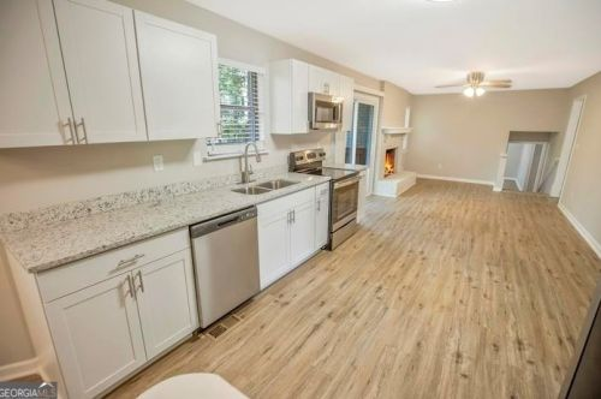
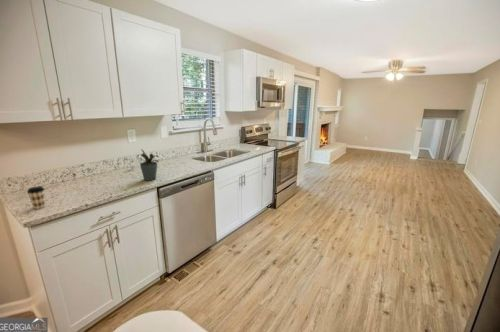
+ potted plant [138,148,160,181]
+ coffee cup [26,185,46,210]
